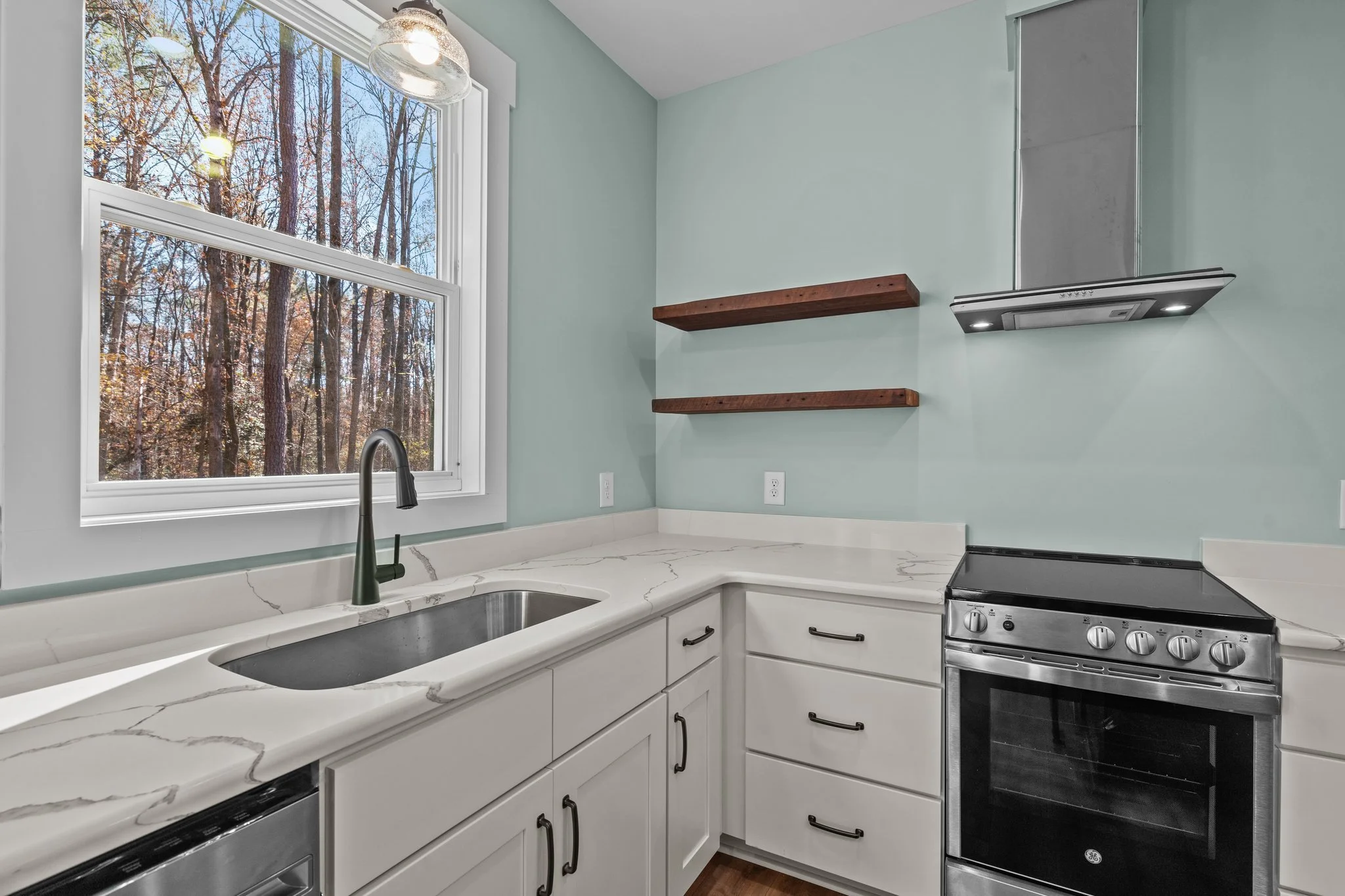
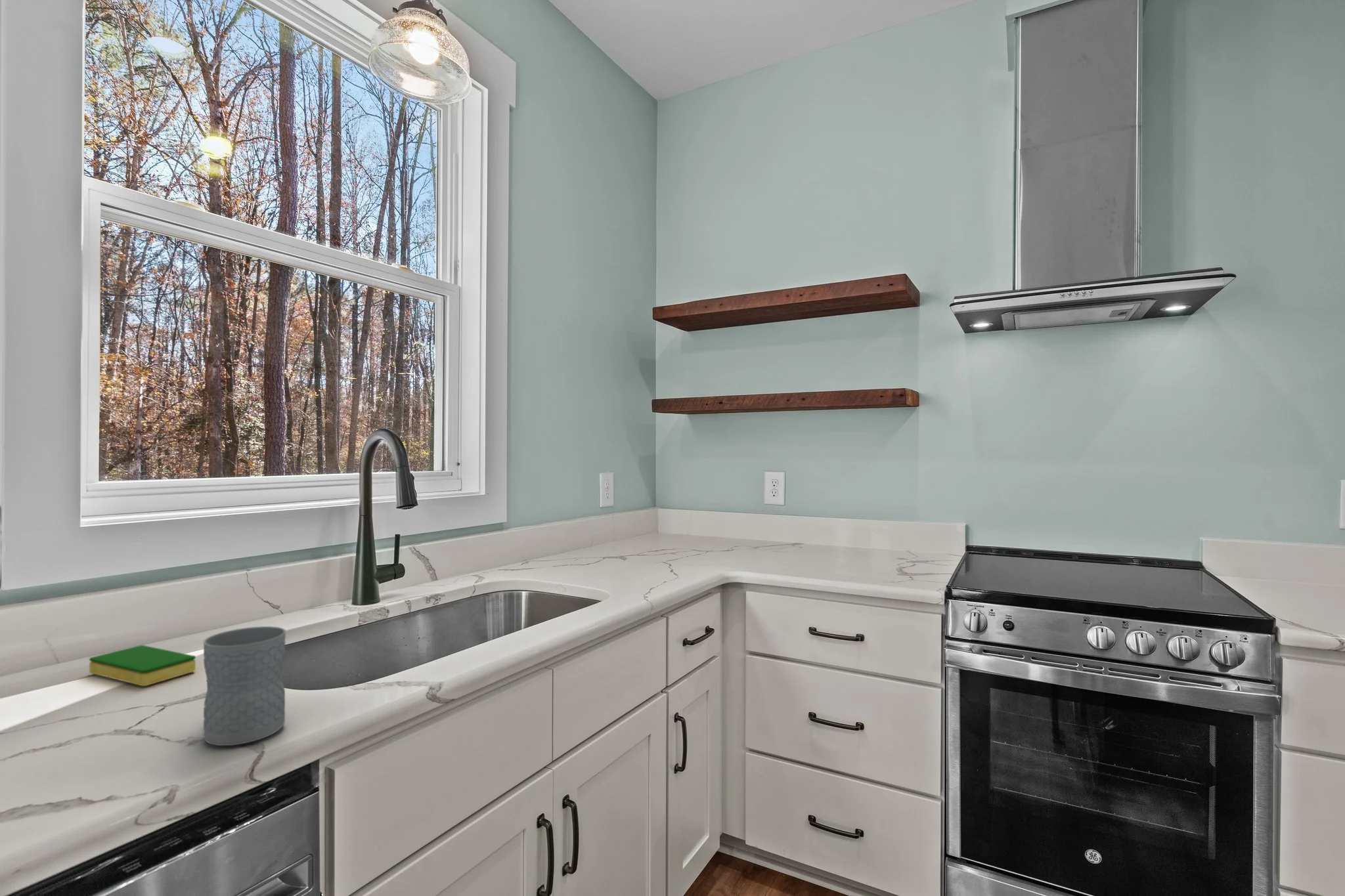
+ mug [202,626,286,746]
+ dish sponge [89,645,196,687]
